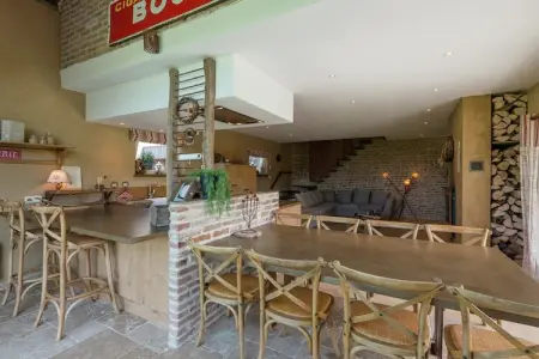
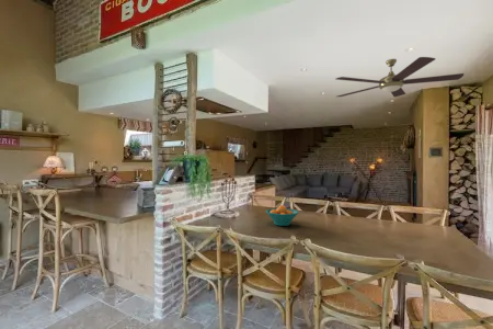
+ fruit bowl [265,204,300,227]
+ electric fan [335,56,465,98]
